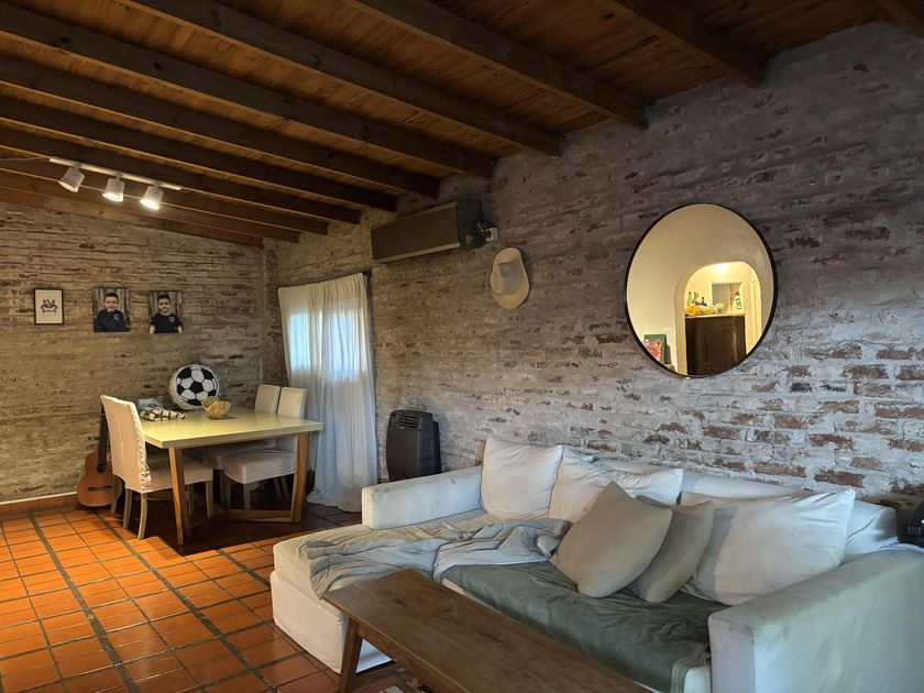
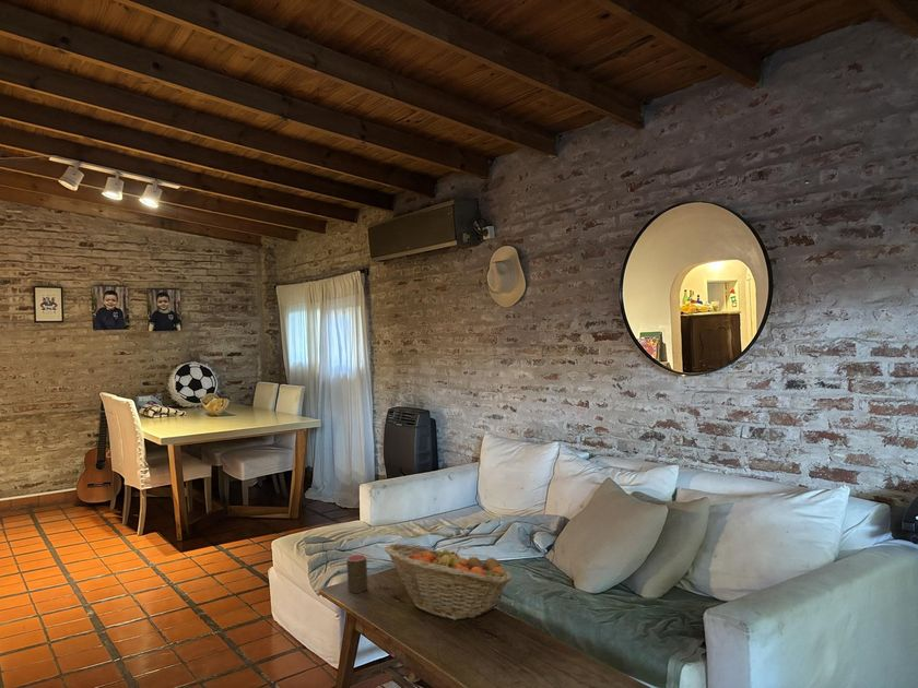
+ fruit basket [384,543,513,621]
+ cup [345,554,369,594]
